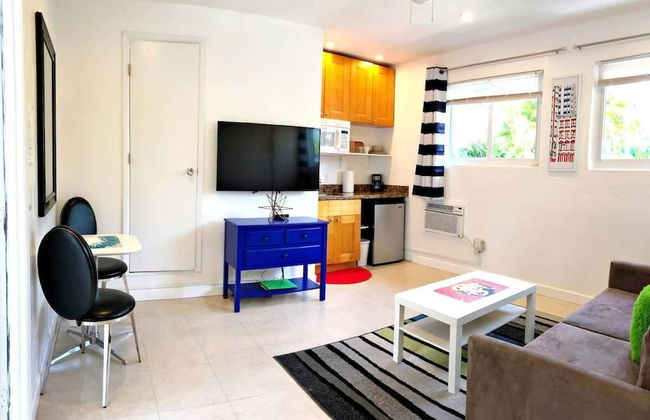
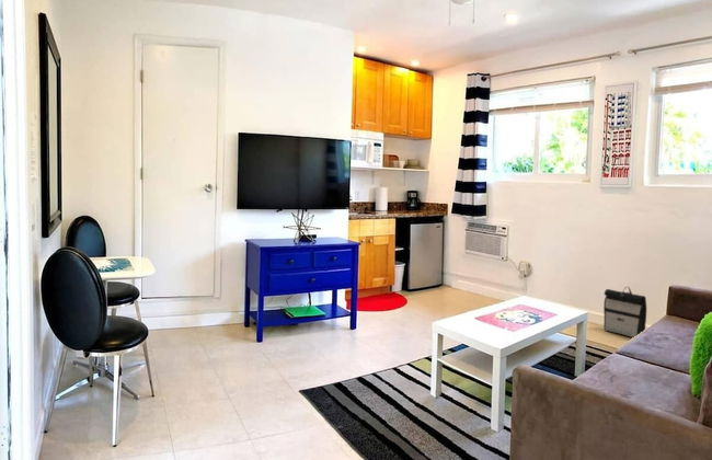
+ backpack [602,286,647,338]
